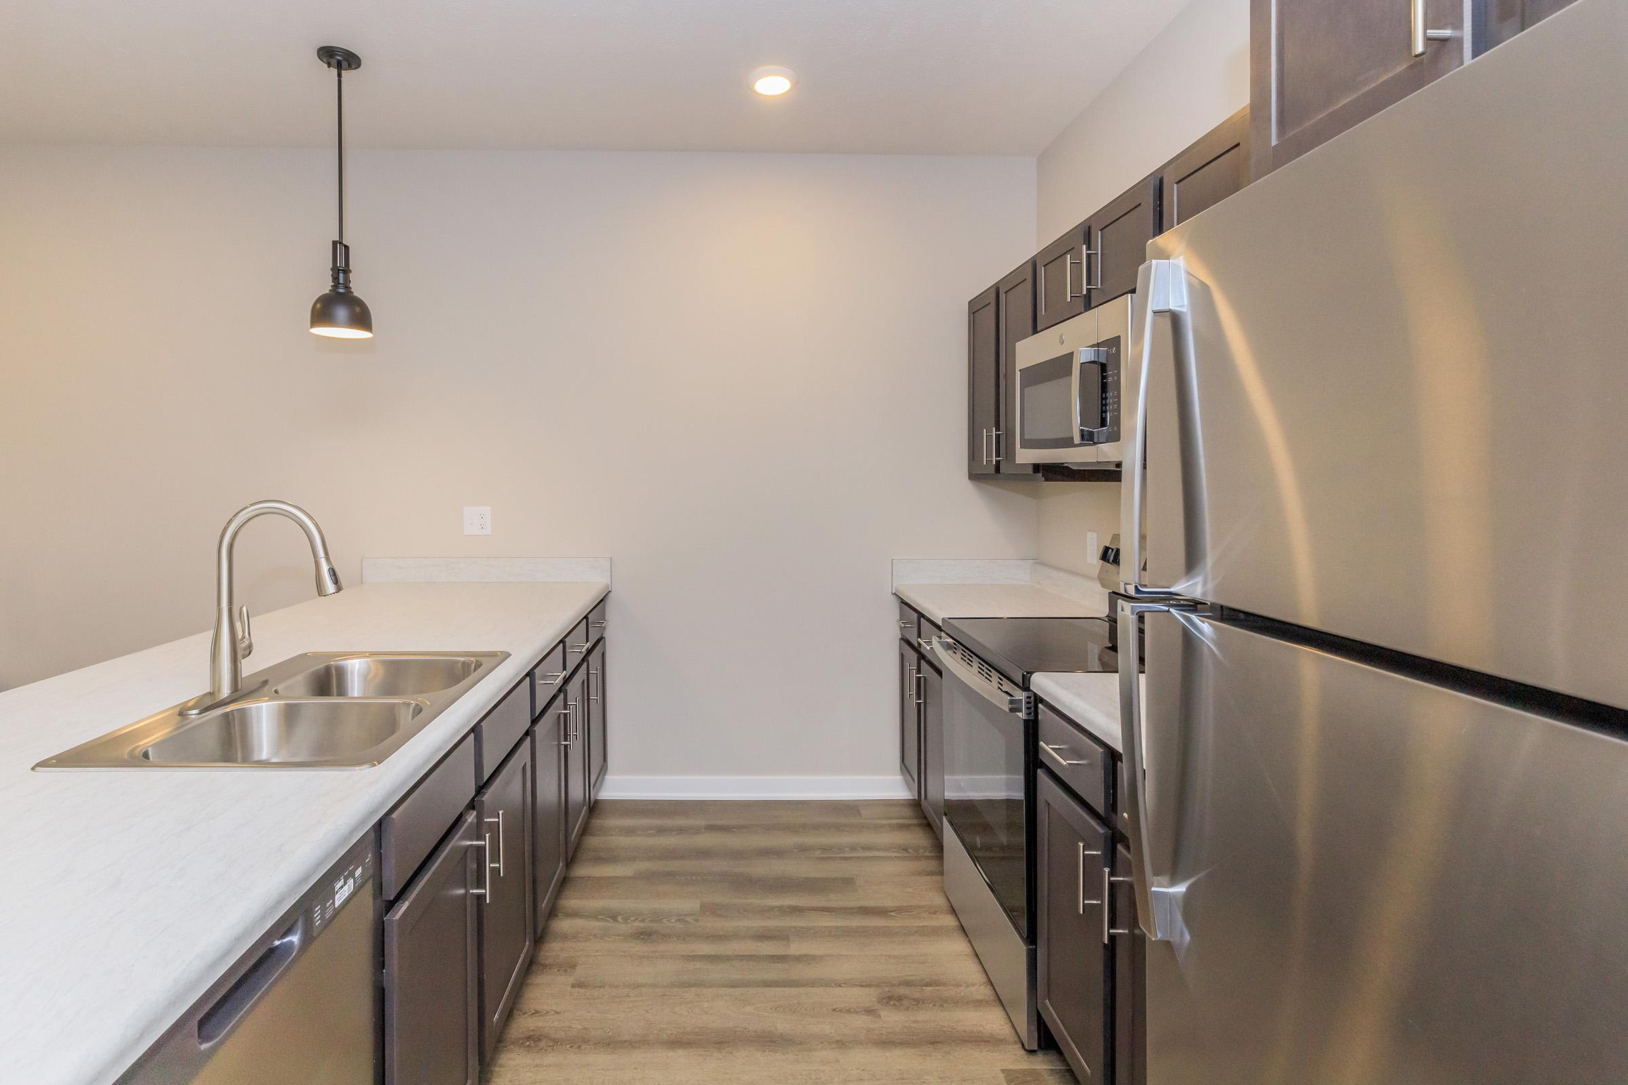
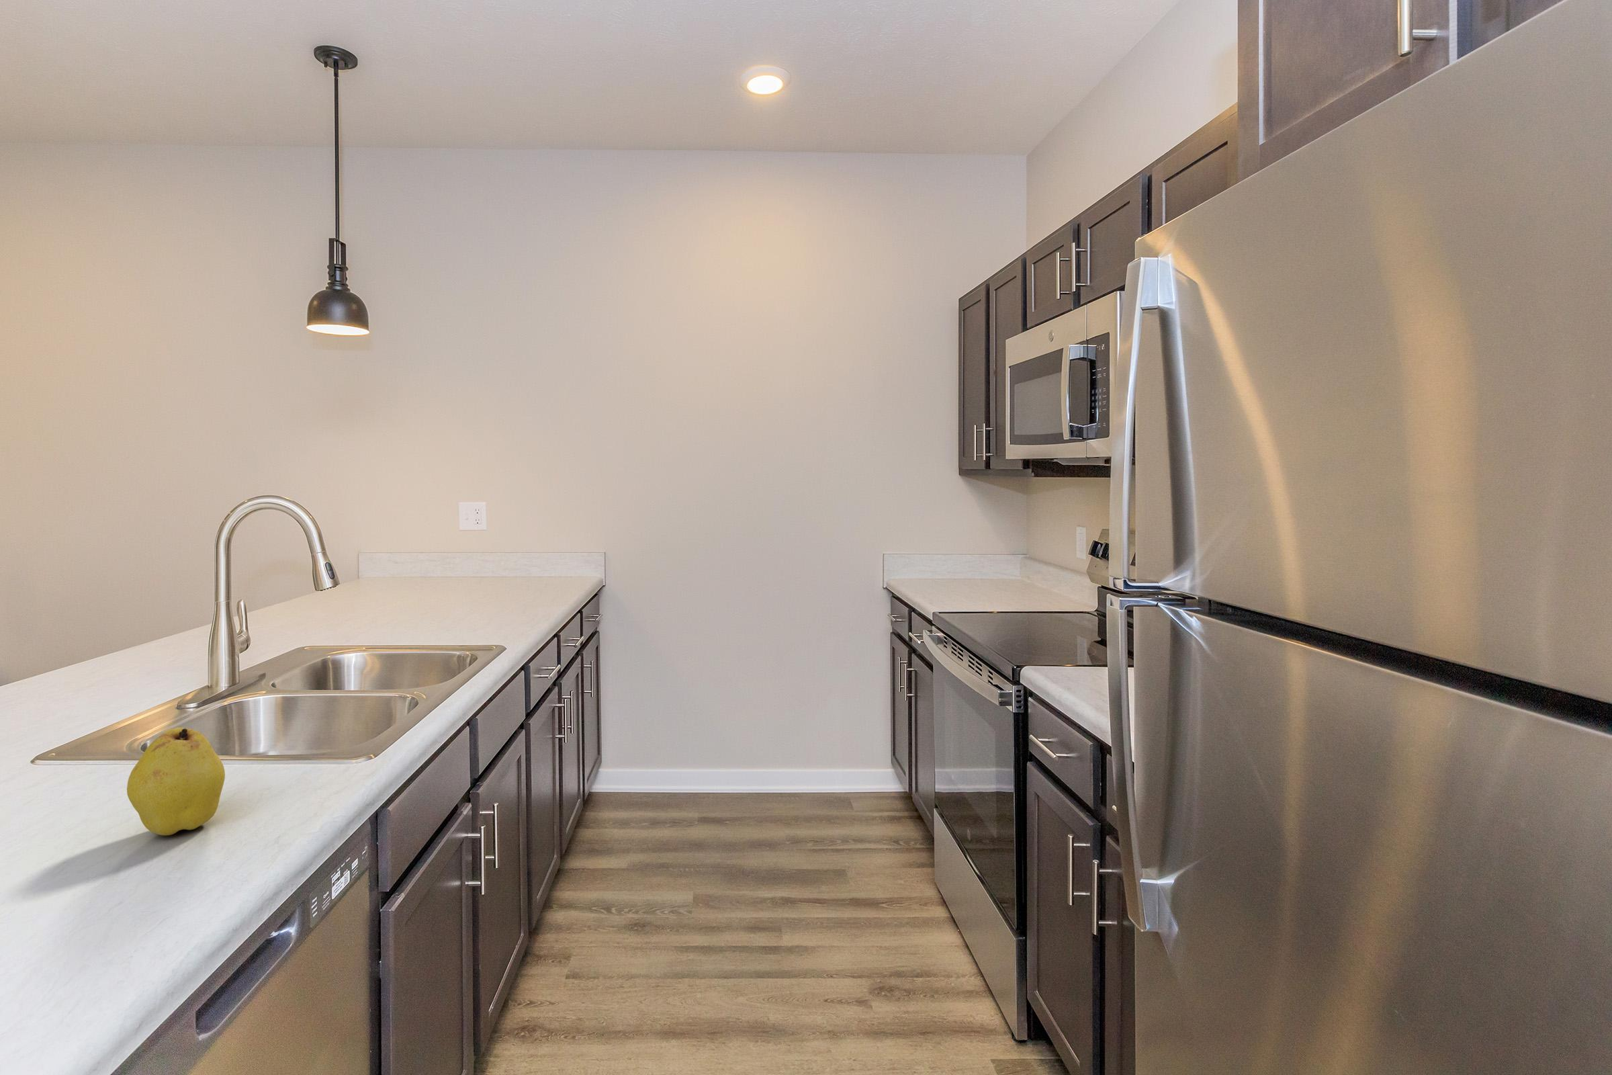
+ fruit [126,727,225,836]
